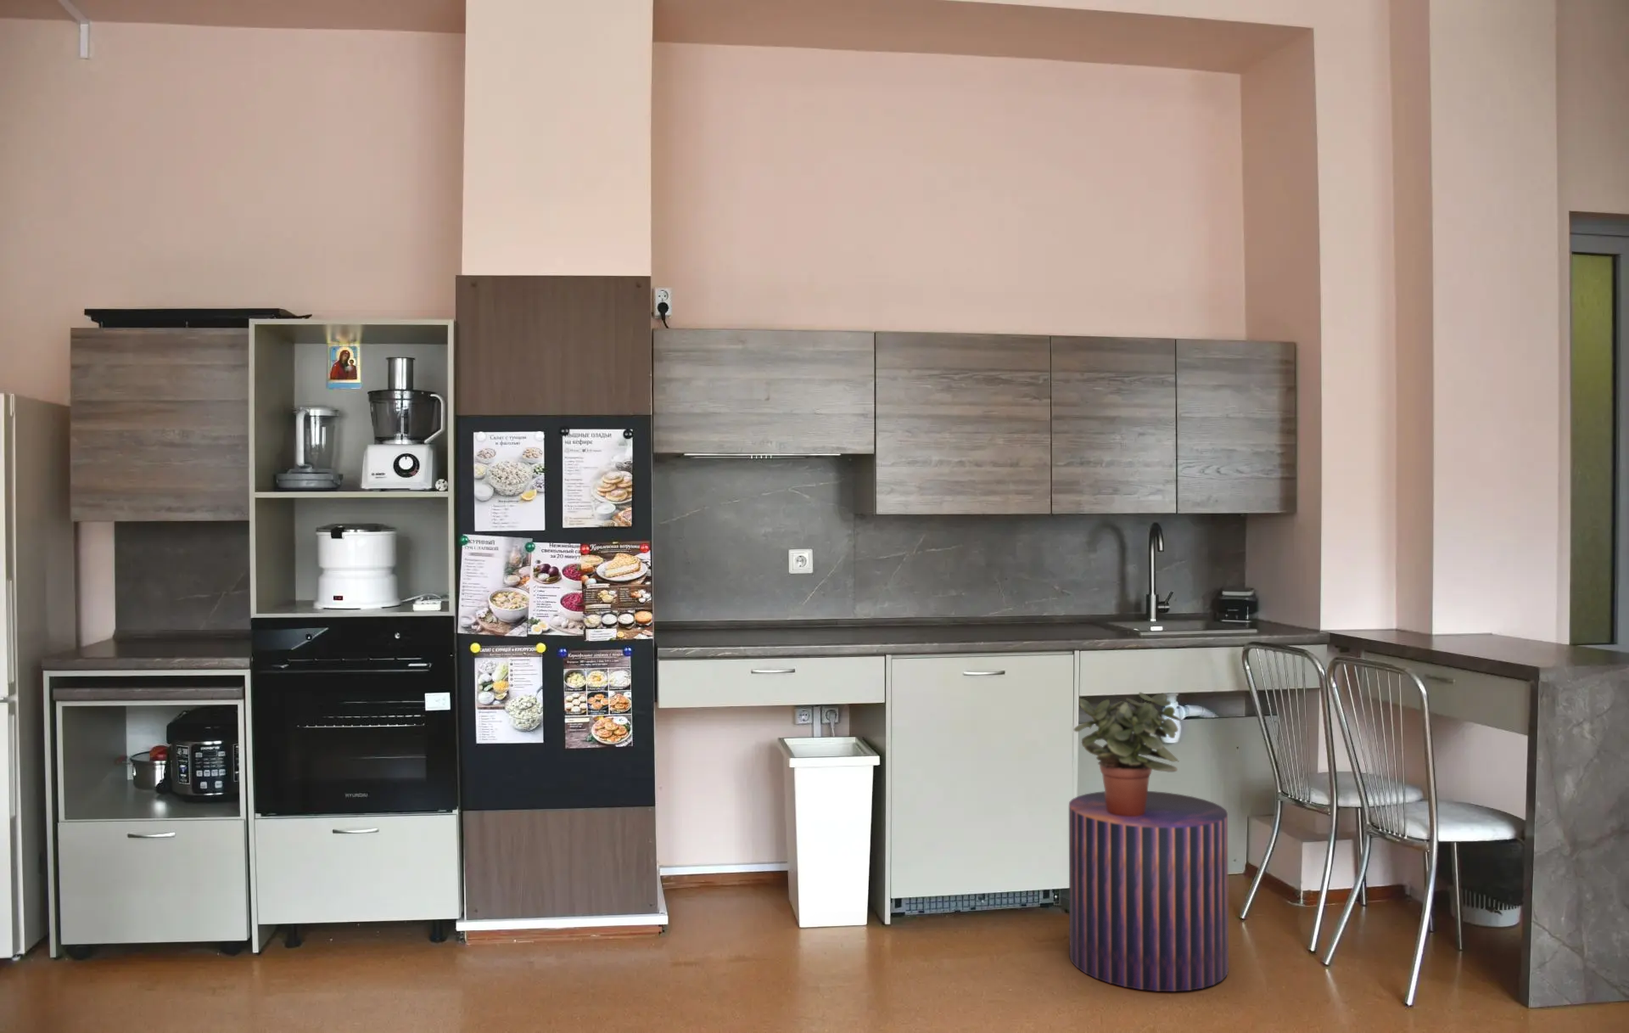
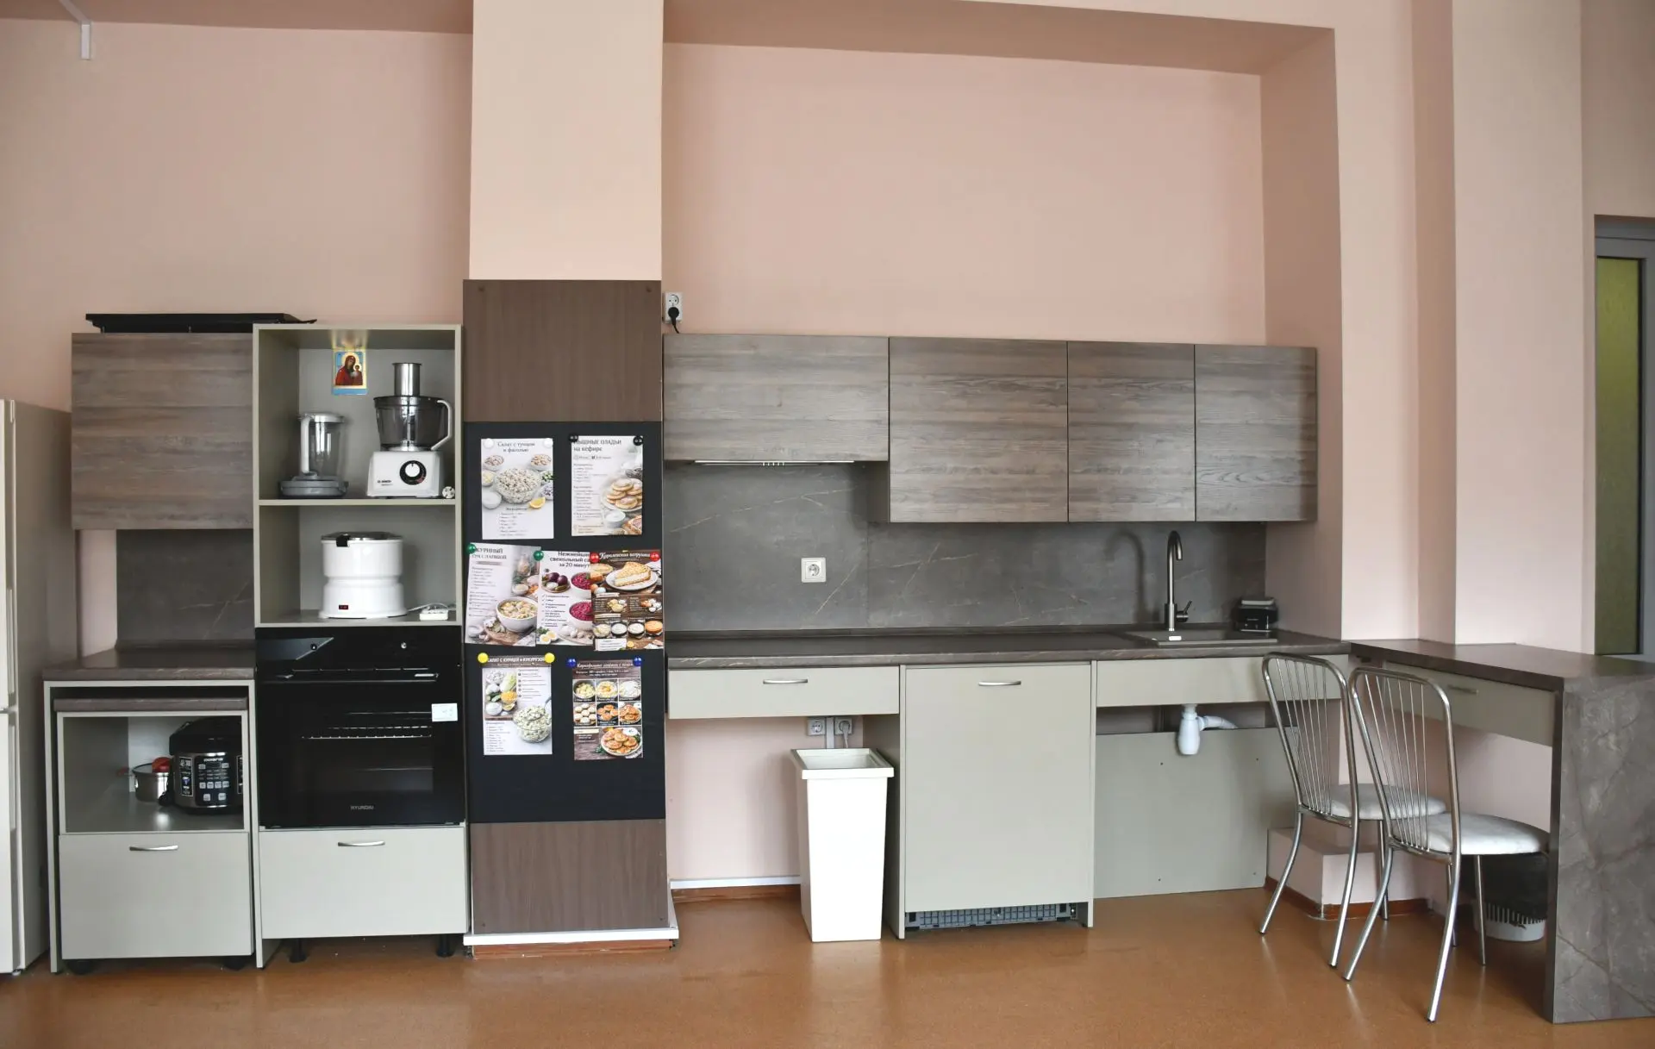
- stool [1069,791,1229,993]
- potted plant [1072,691,1181,817]
